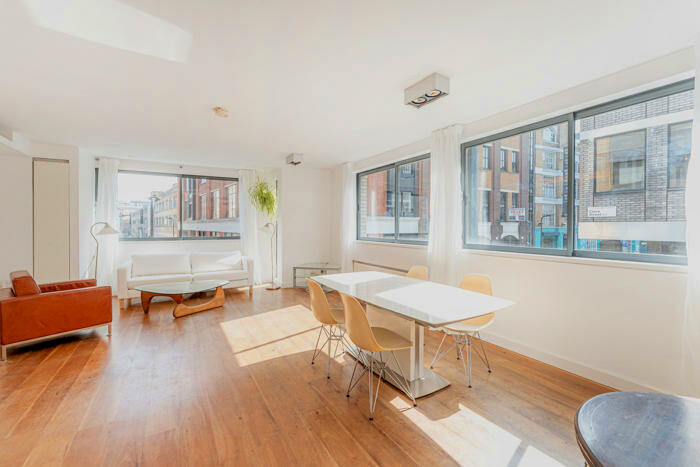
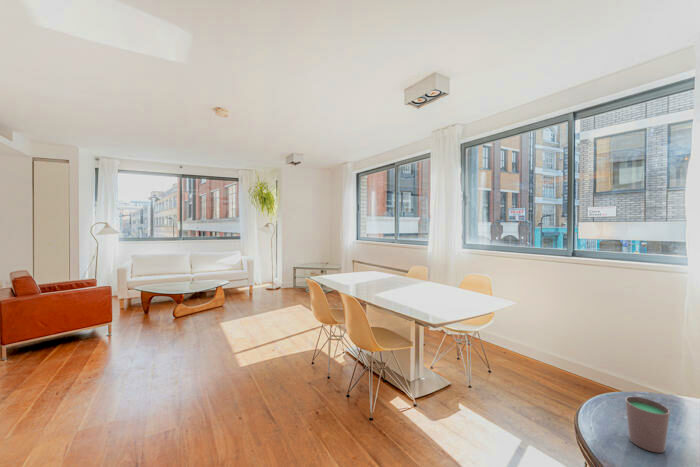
+ cup [625,395,671,454]
